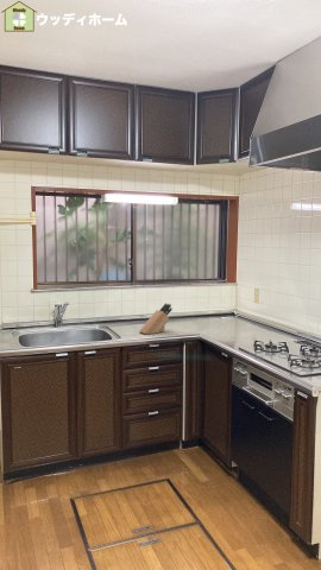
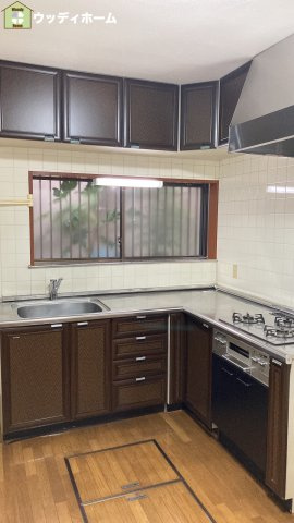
- knife block [138,303,174,335]
